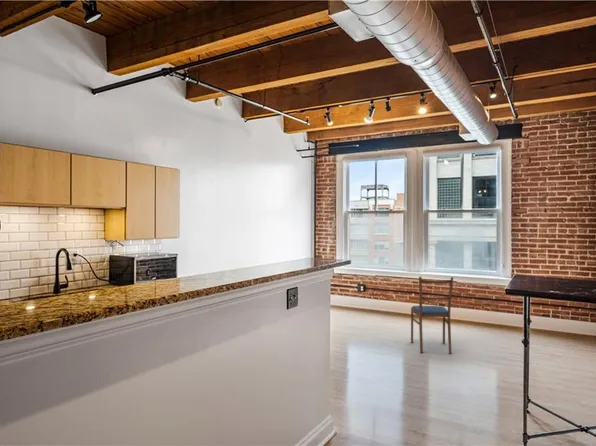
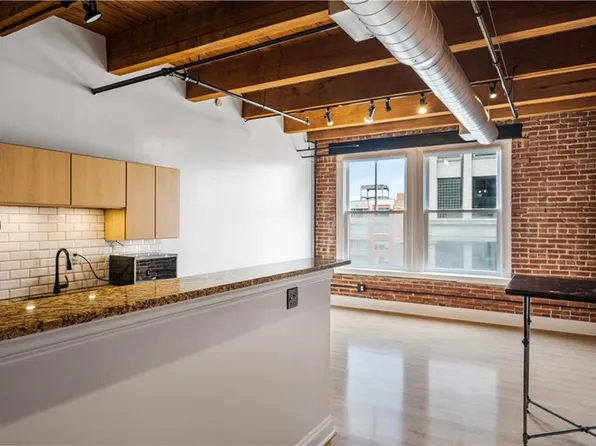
- dining chair [410,276,454,355]
